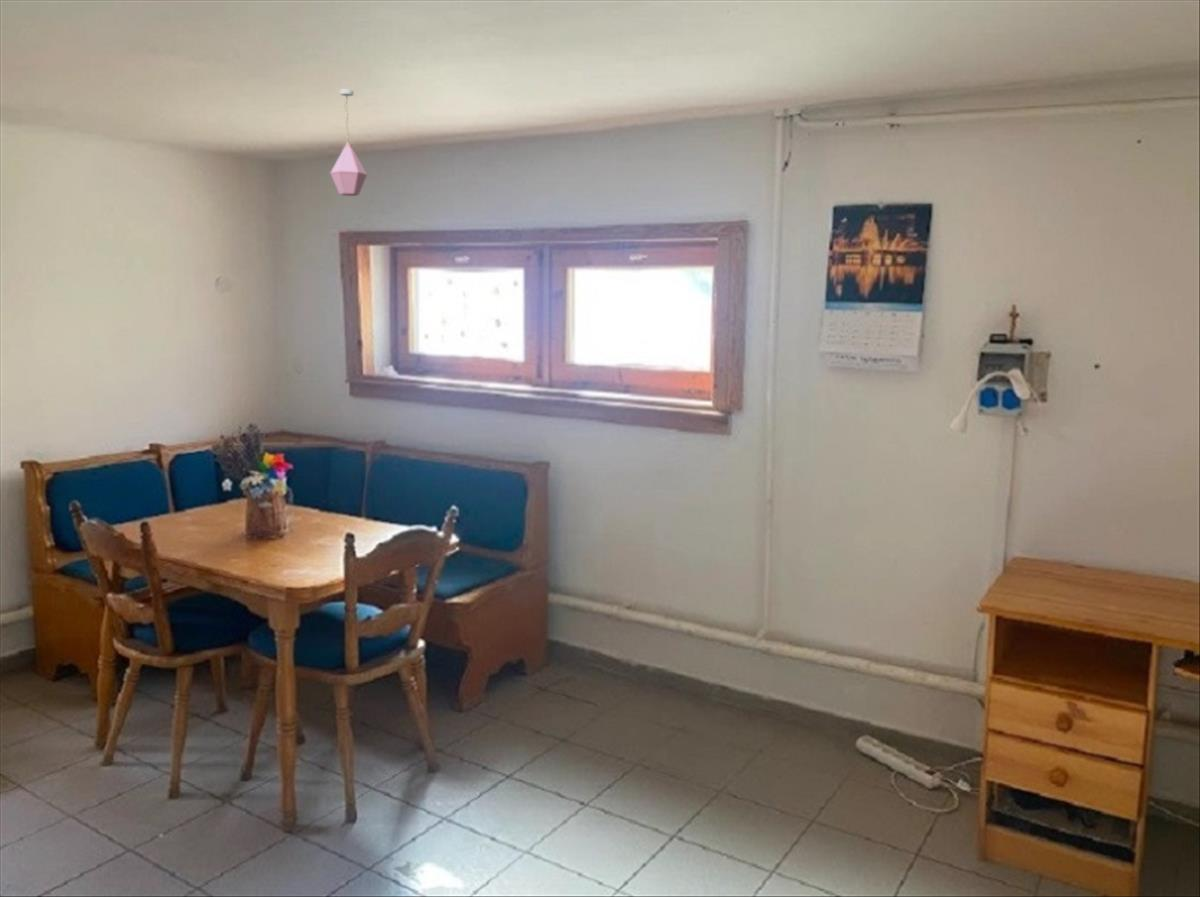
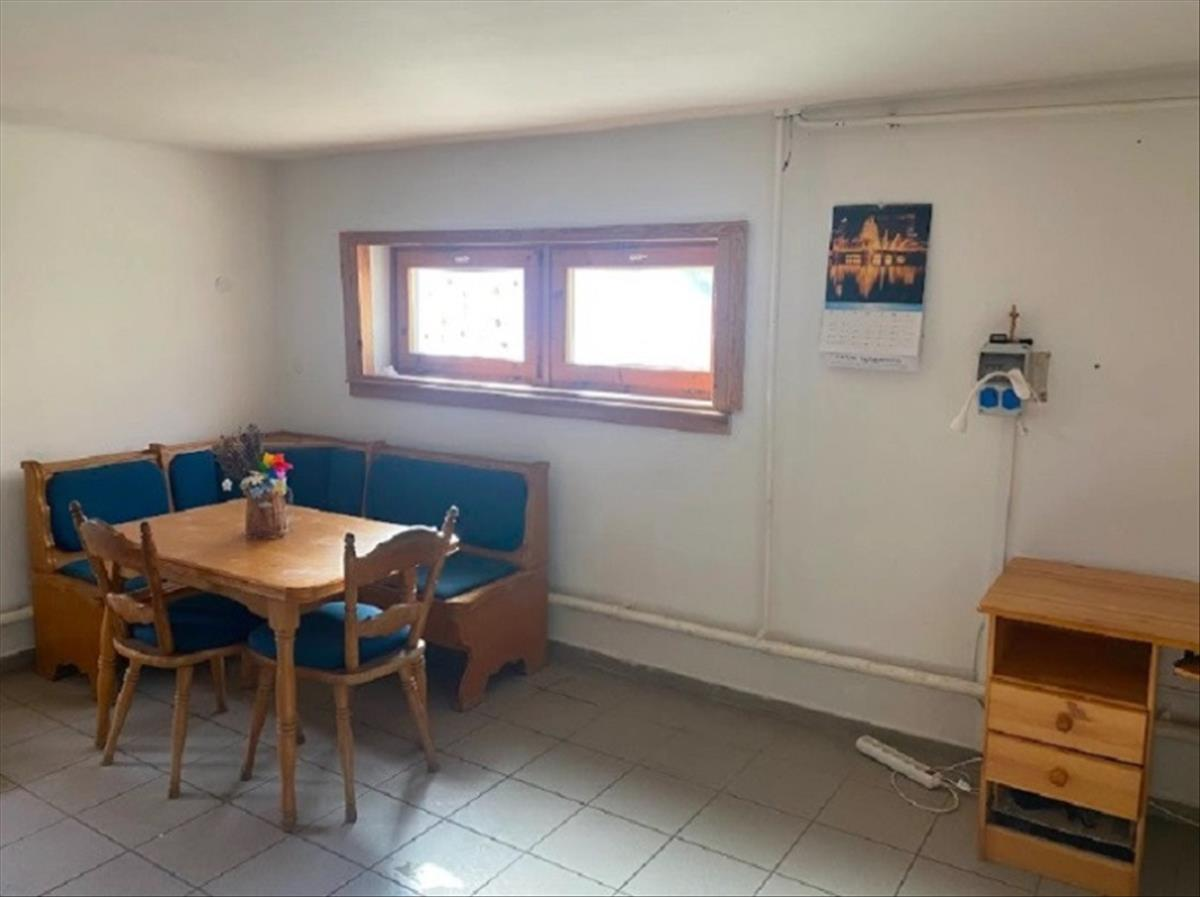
- pendant light [329,89,368,197]
